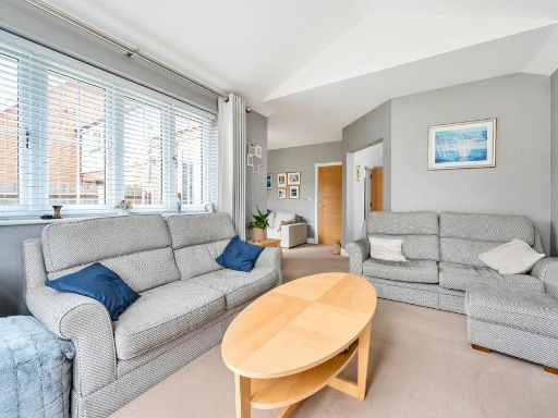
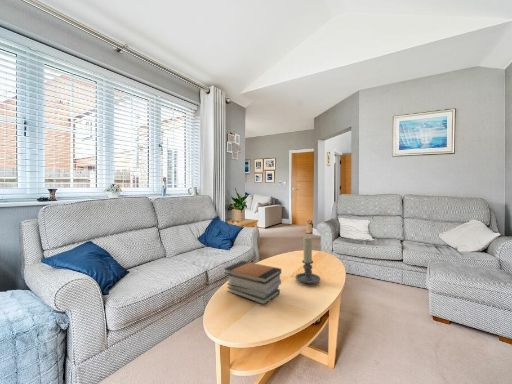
+ candle holder [295,235,321,285]
+ book stack [223,260,282,306]
